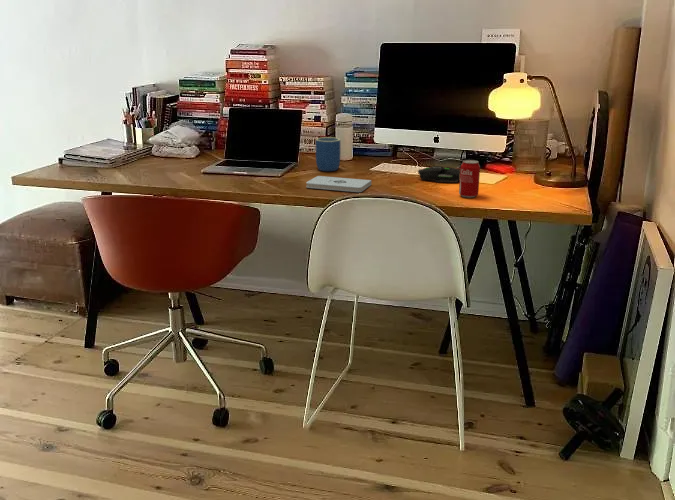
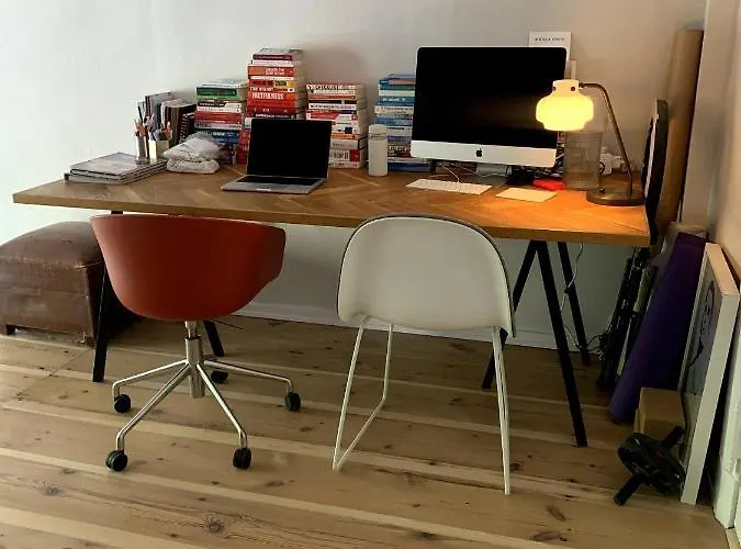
- mug [315,136,341,172]
- beverage can [458,159,481,199]
- notepad [305,175,372,193]
- mouse [417,165,460,184]
